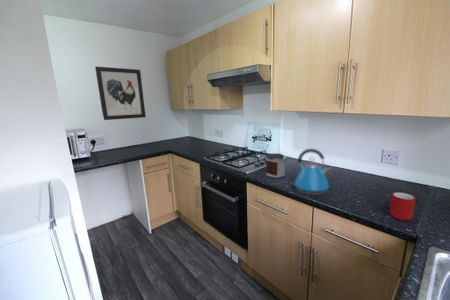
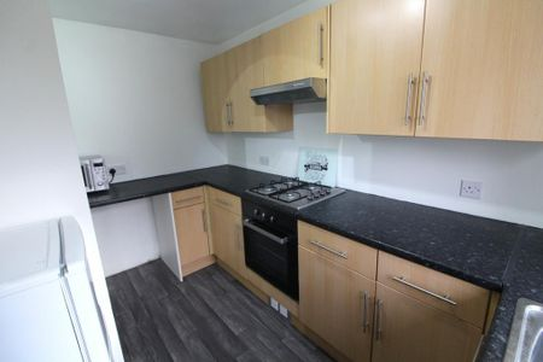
- cup [389,191,416,221]
- wall art [94,66,147,121]
- jar [265,153,286,179]
- kettle [290,148,332,196]
